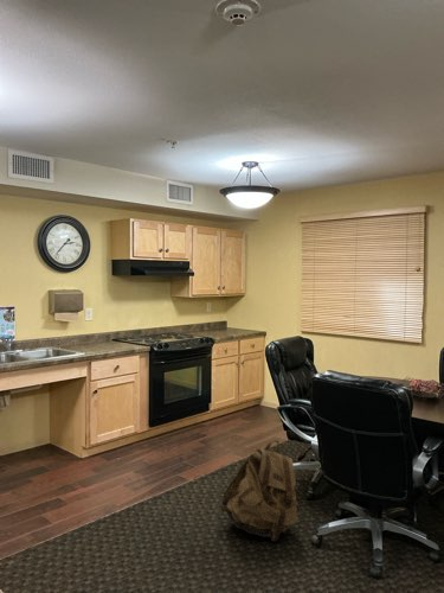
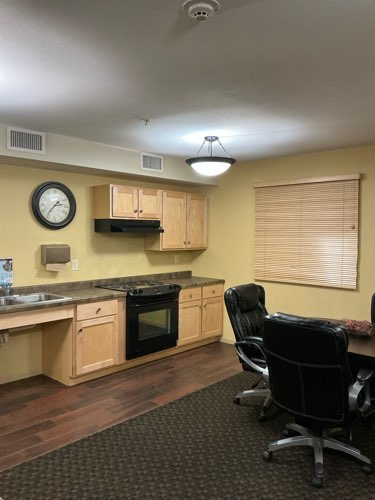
- backpack [219,440,300,542]
